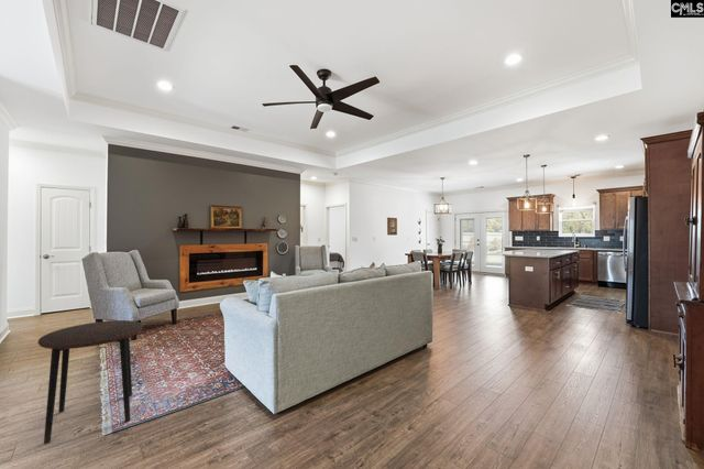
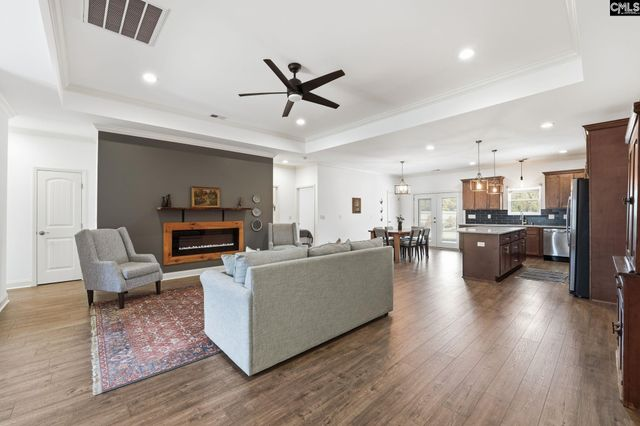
- side table [36,319,144,445]
